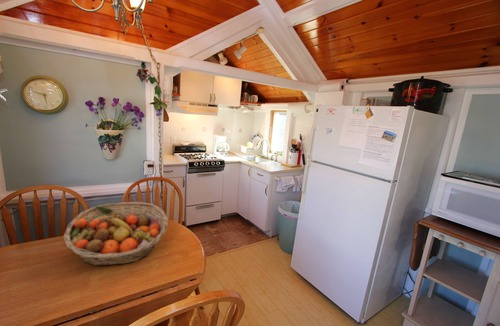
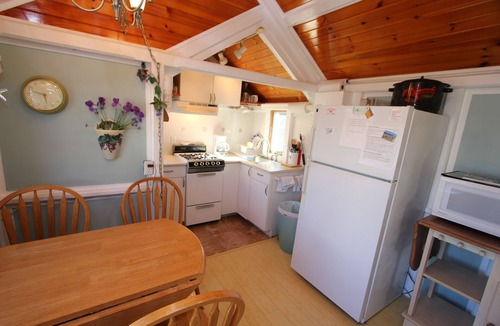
- fruit basket [63,201,169,267]
